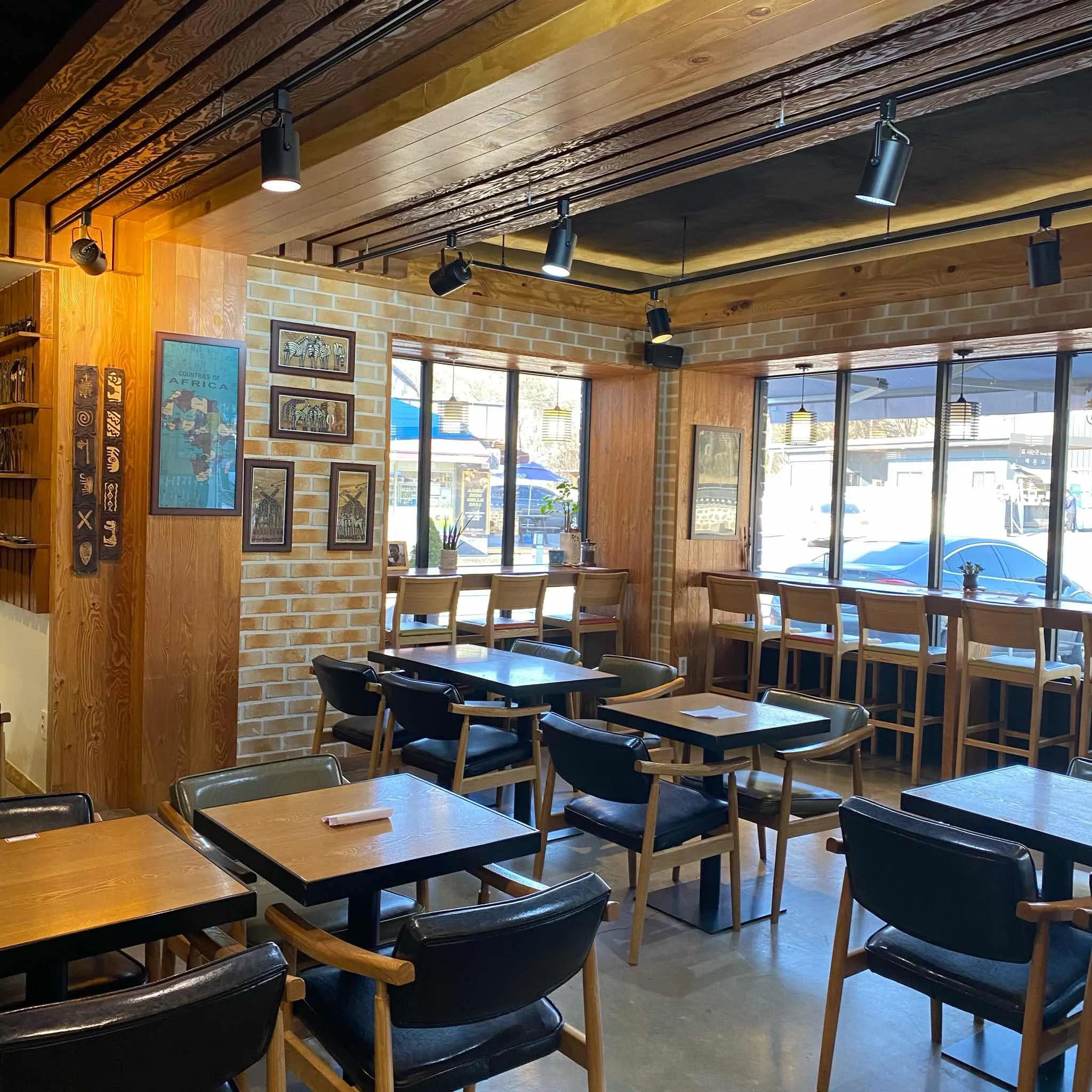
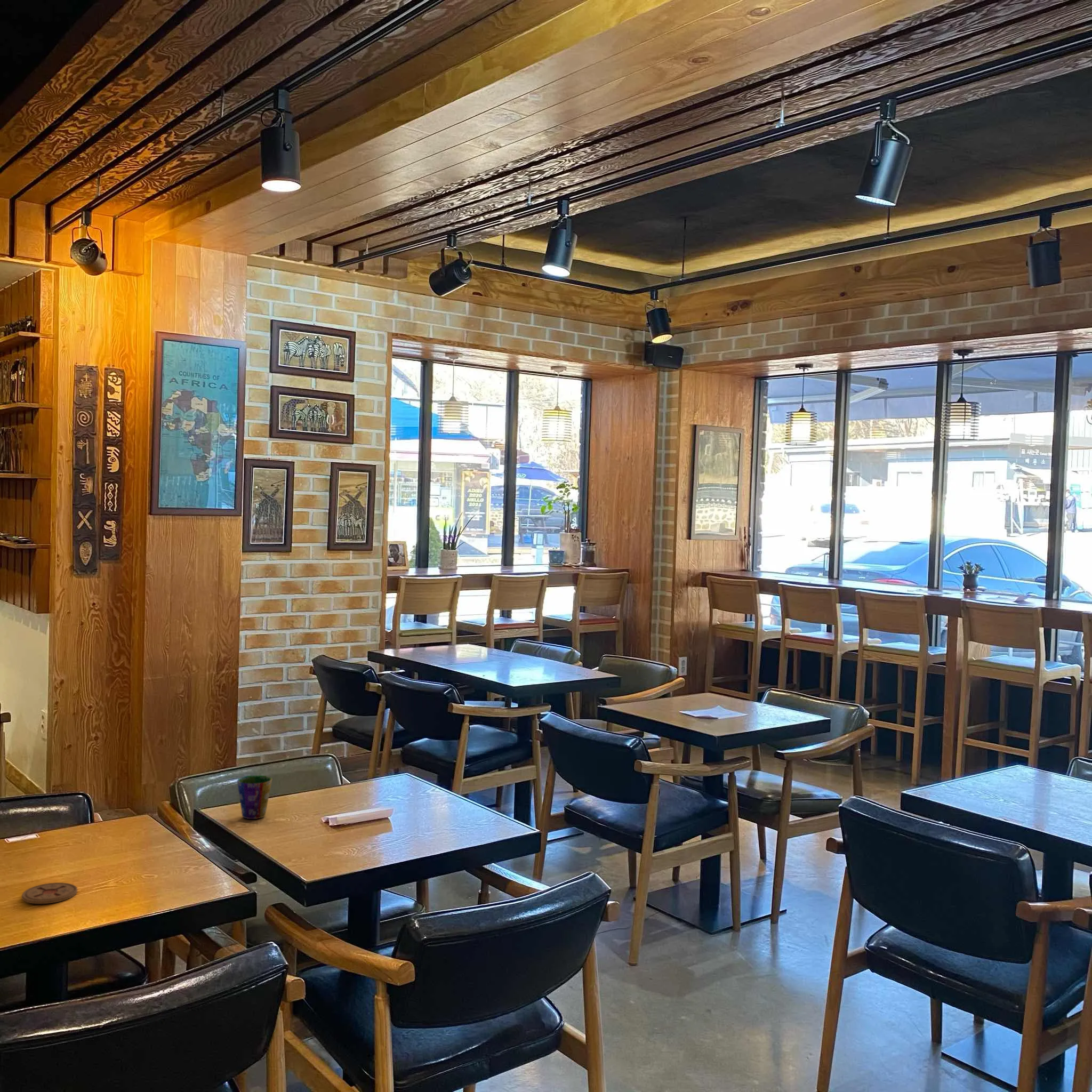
+ cup [237,775,272,820]
+ coaster [21,882,78,904]
